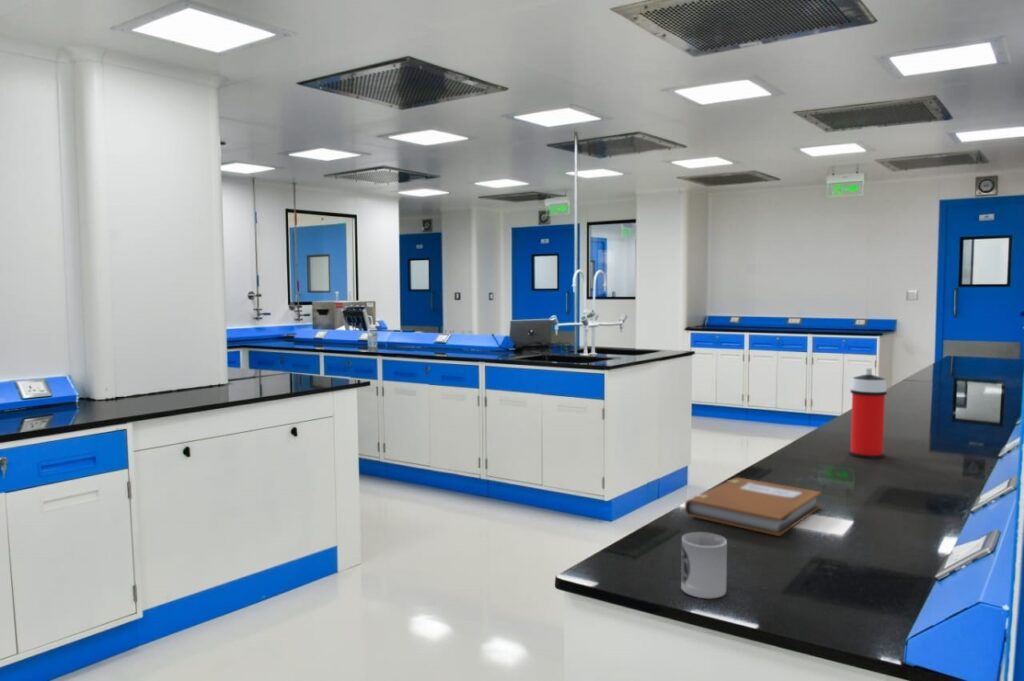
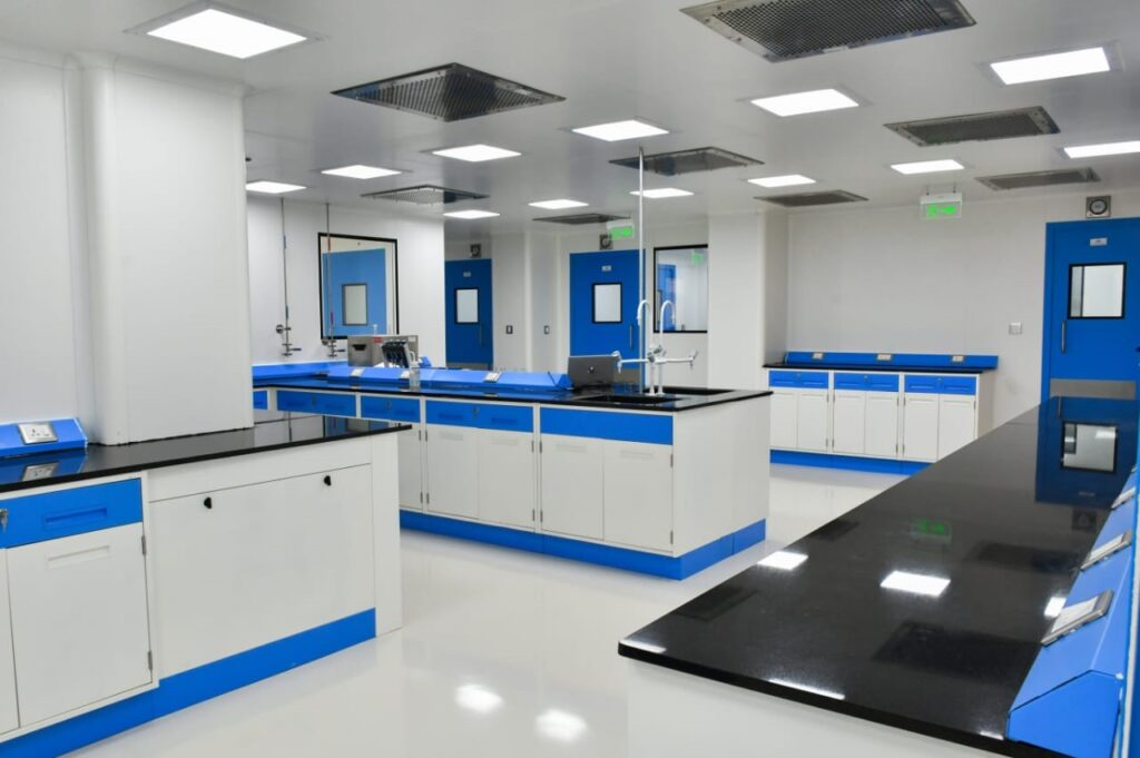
- cup [680,531,728,599]
- spray can [848,367,888,459]
- notebook [684,476,822,537]
